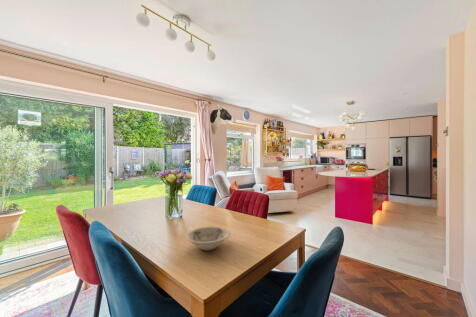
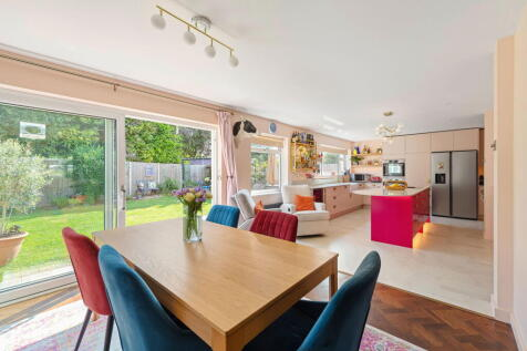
- bowl [185,225,232,251]
